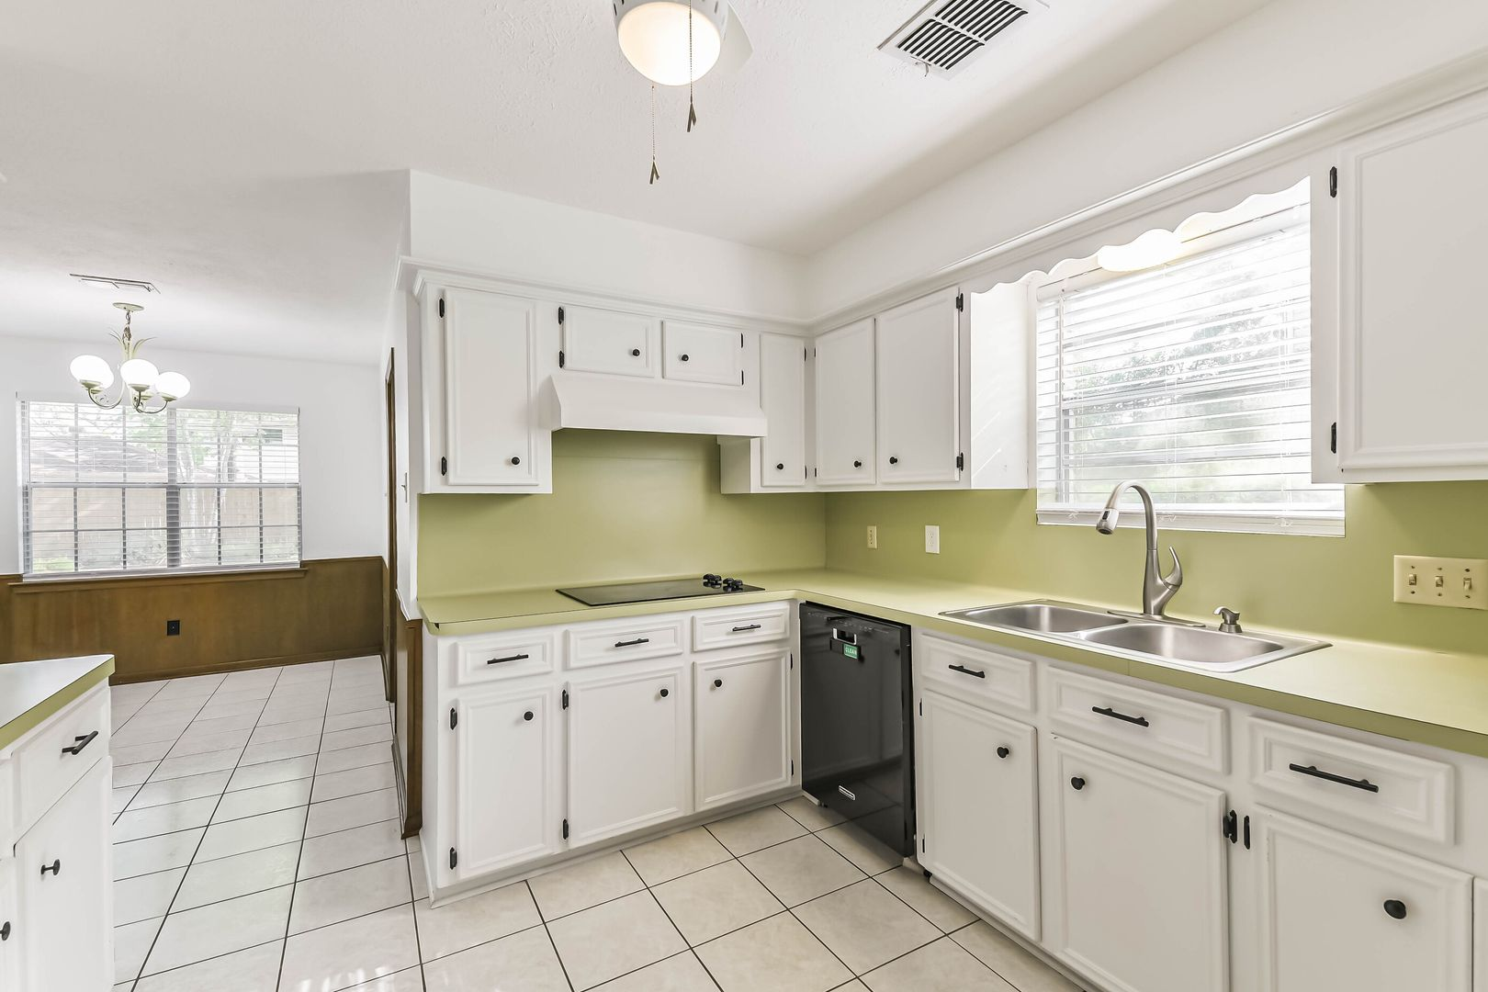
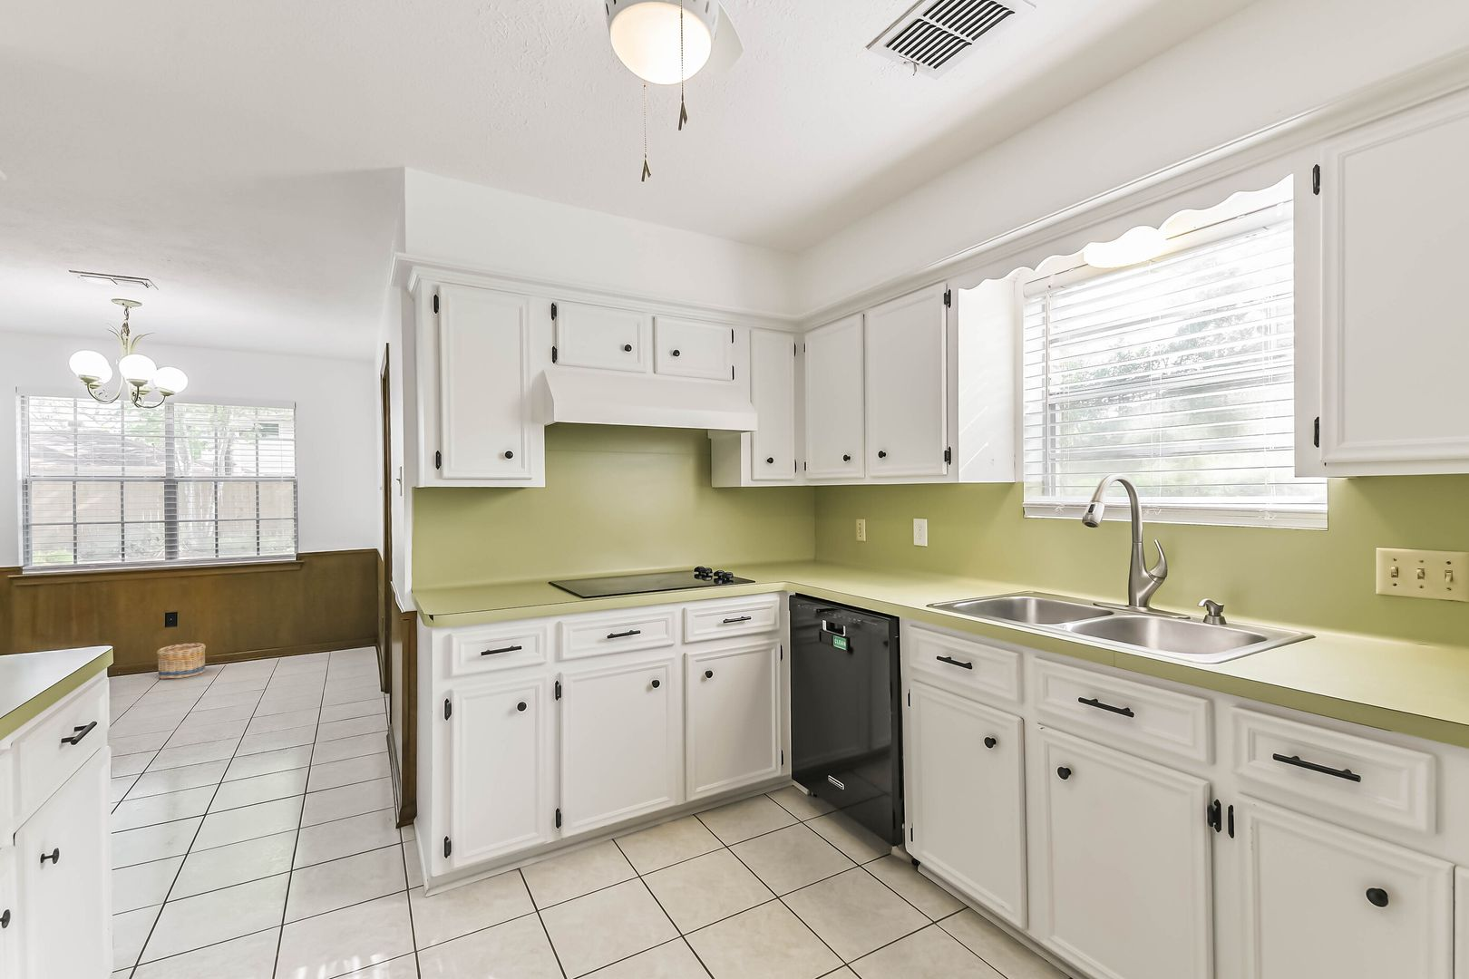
+ basket [156,642,207,680]
